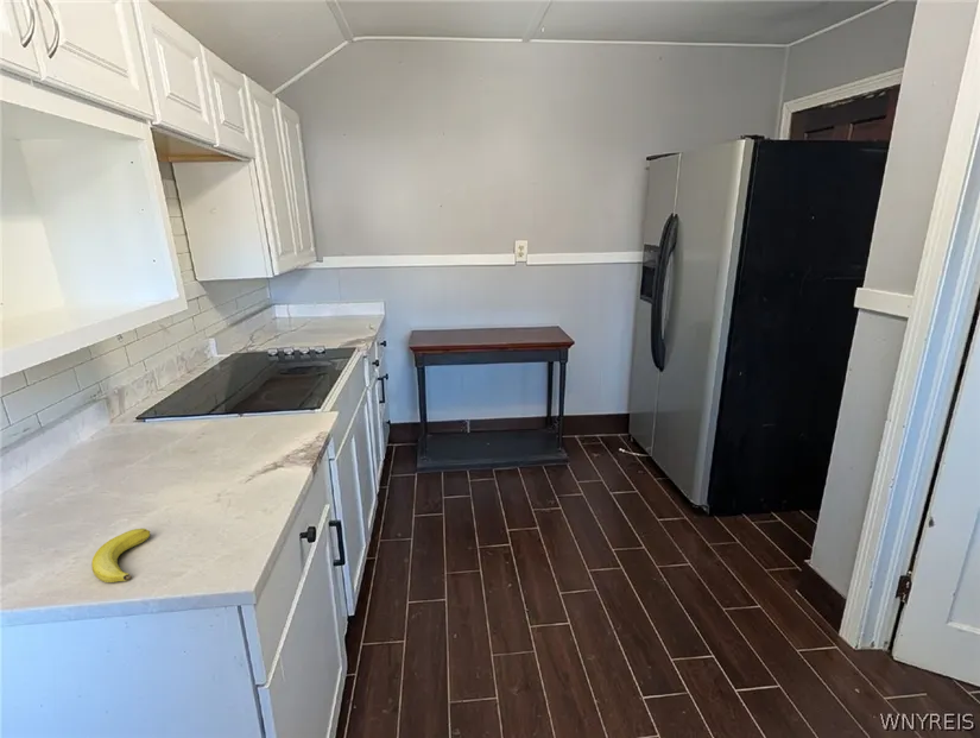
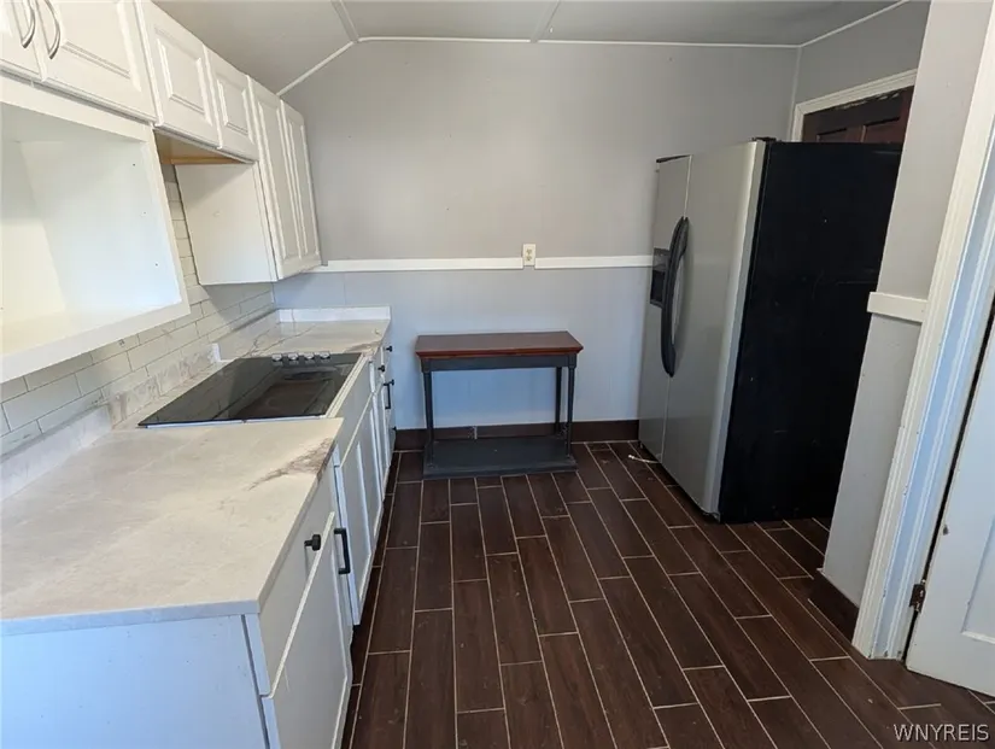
- banana [90,528,151,584]
